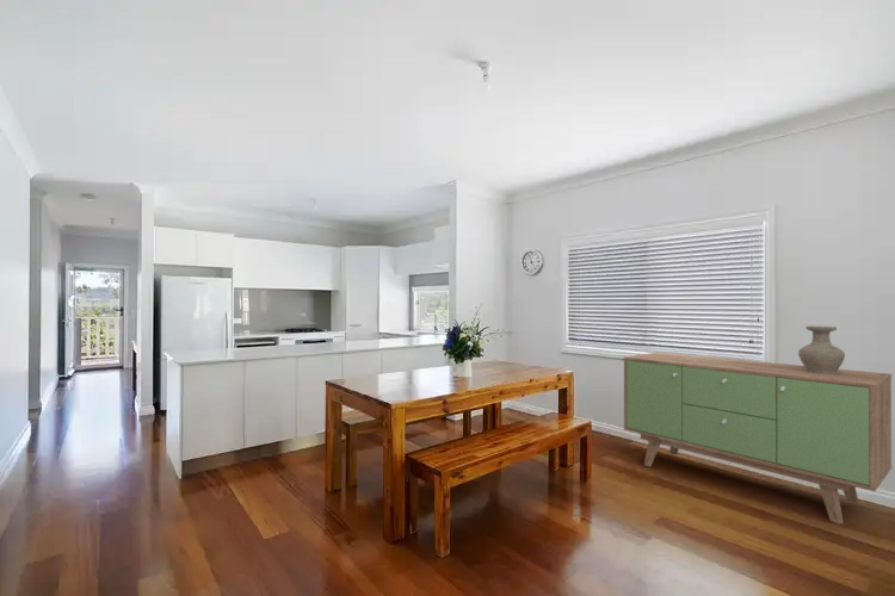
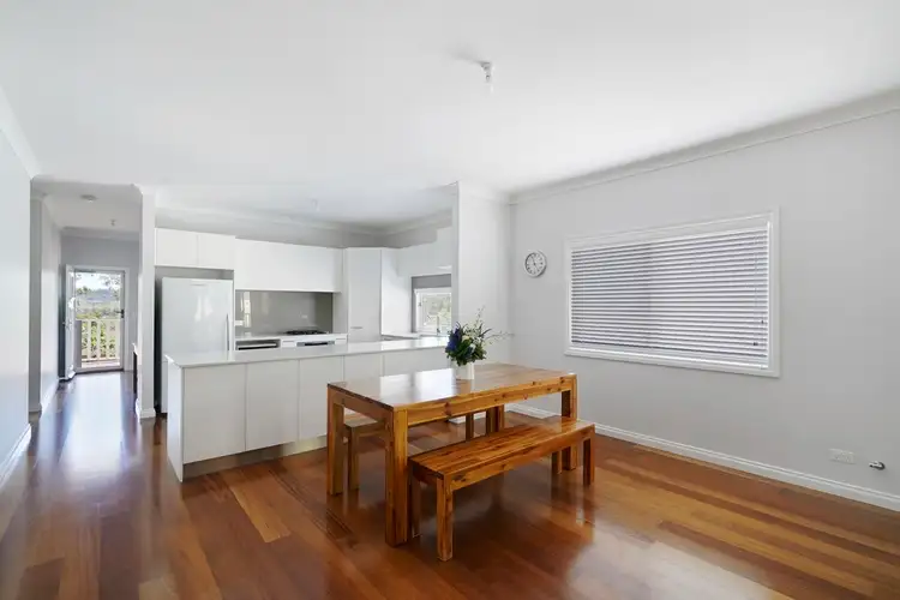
- vase [797,325,846,374]
- sideboard [623,350,893,526]
